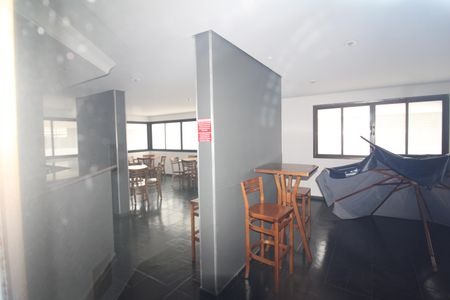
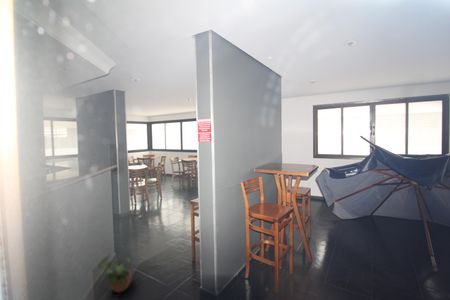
+ potted plant [97,254,133,294]
